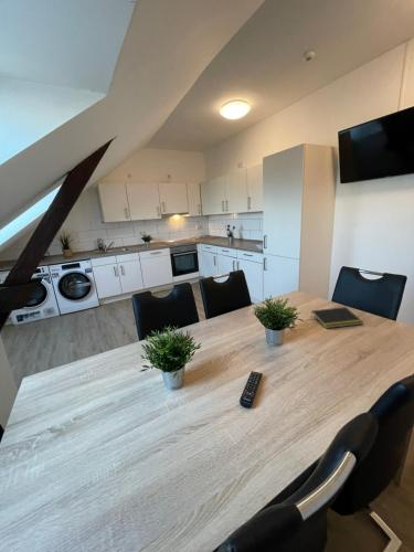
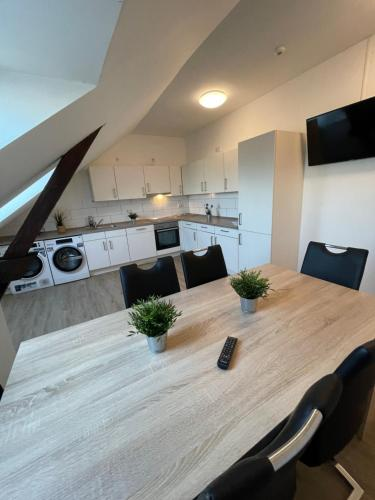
- notepad [309,306,364,329]
